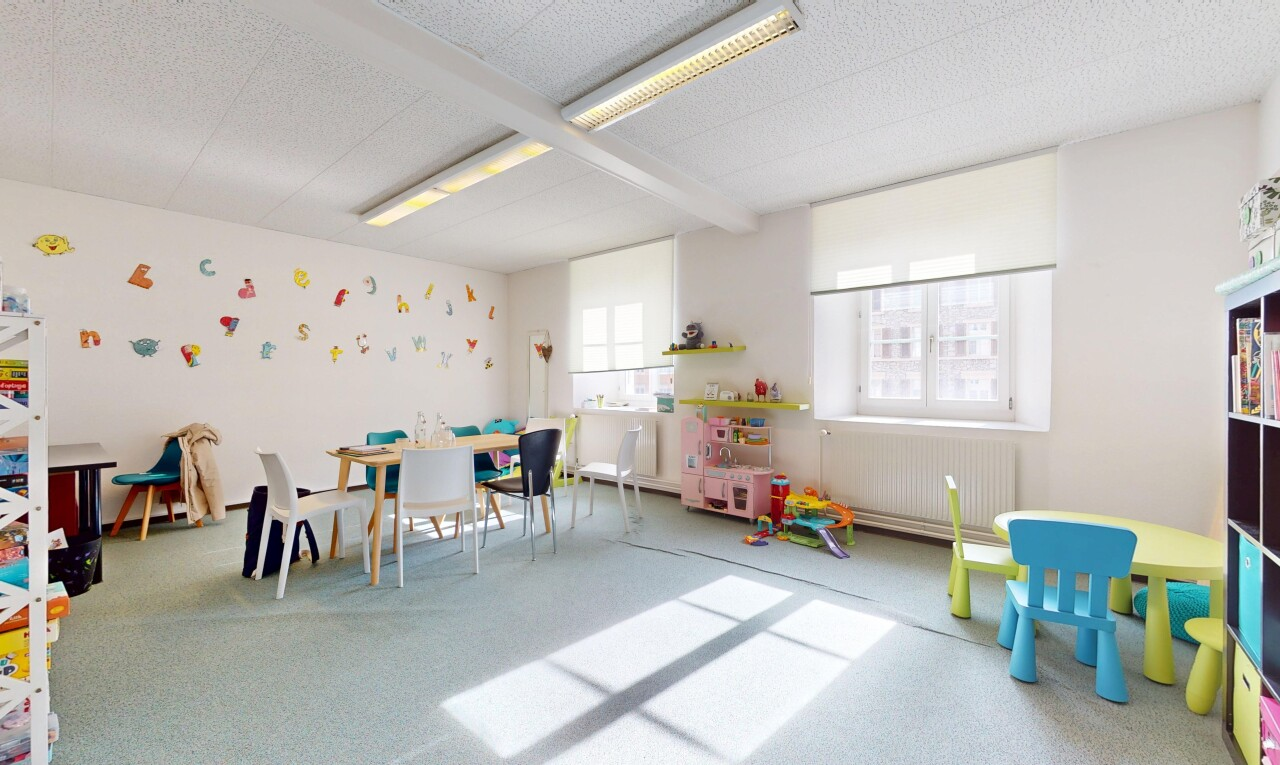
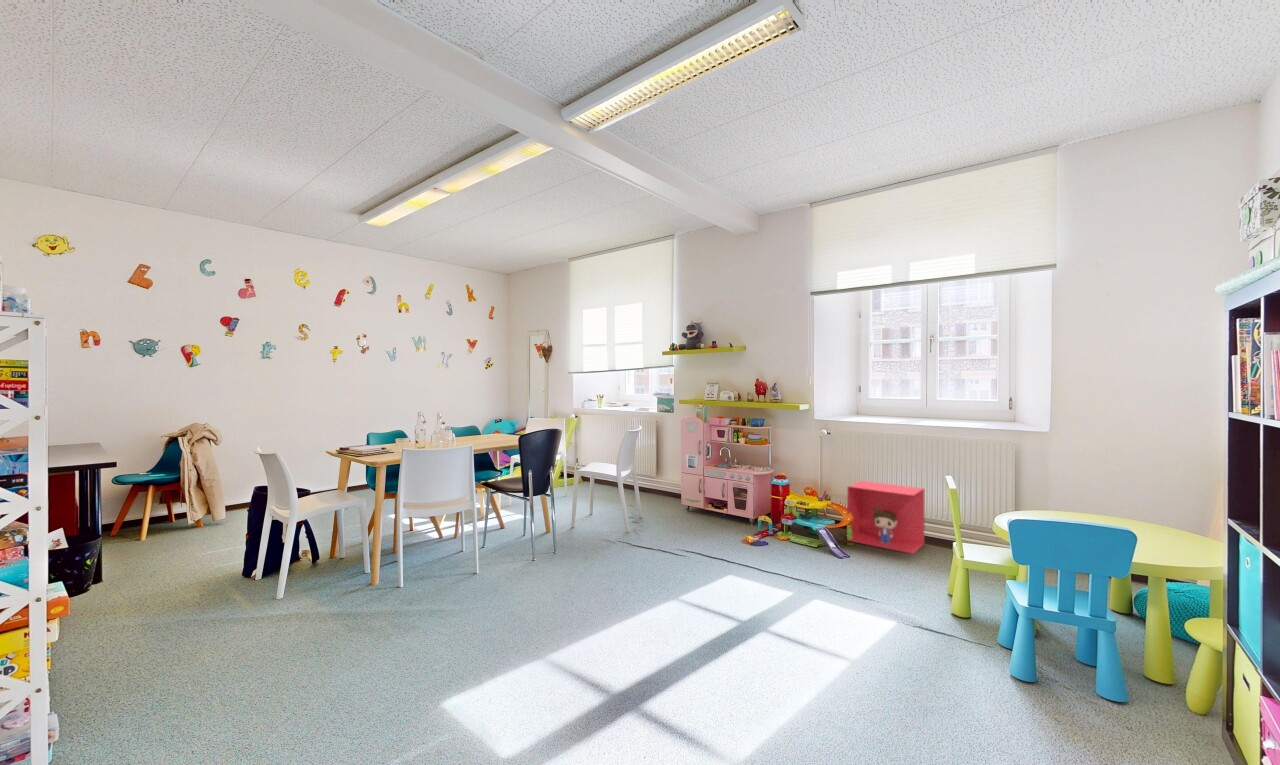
+ toy box [846,480,925,555]
